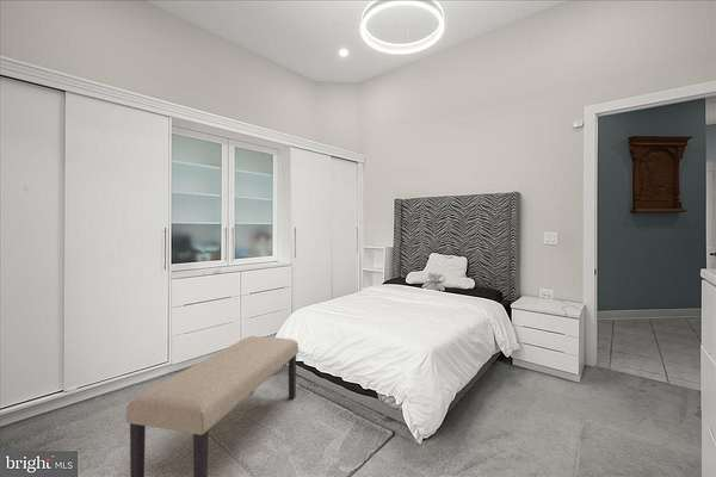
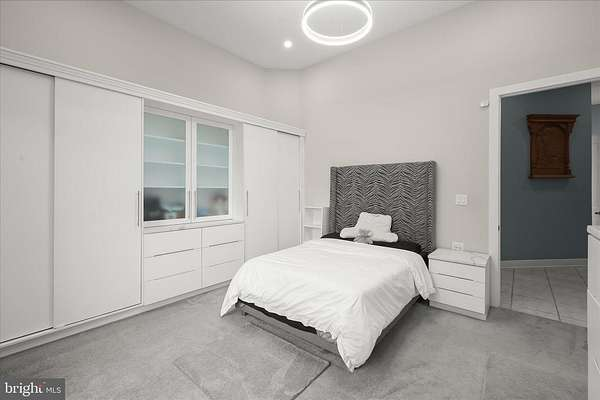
- bench [125,335,300,477]
